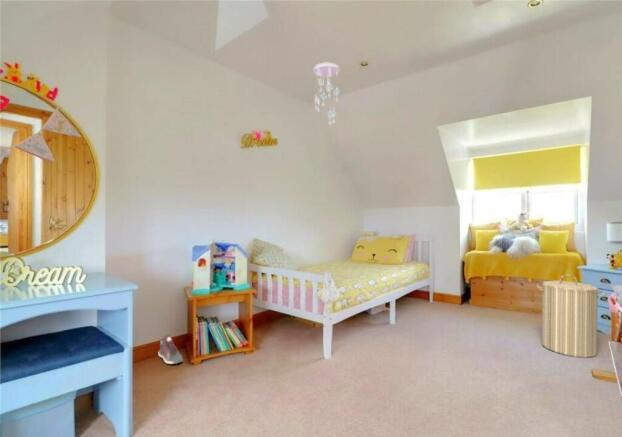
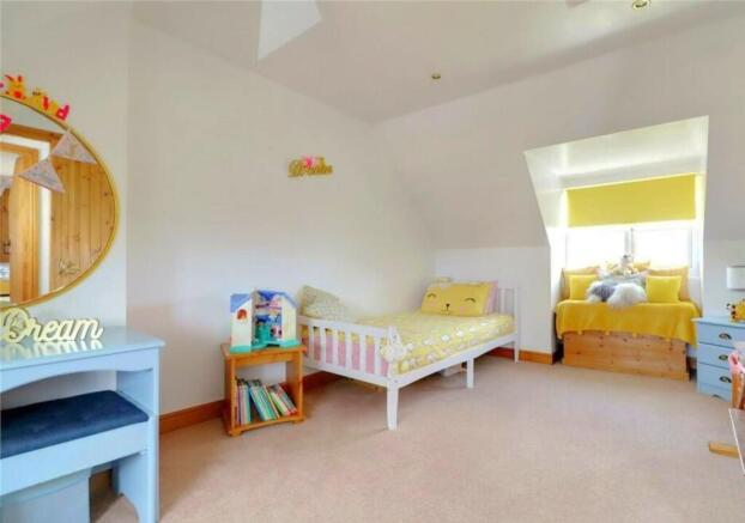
- laundry hamper [535,274,606,359]
- ceiling mobile [312,62,341,126]
- sneaker [157,334,184,365]
